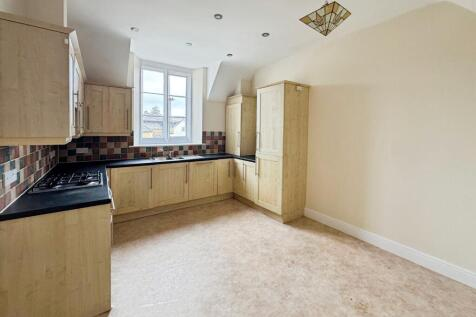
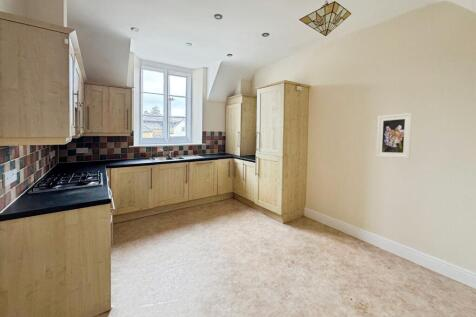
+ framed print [375,112,413,159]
